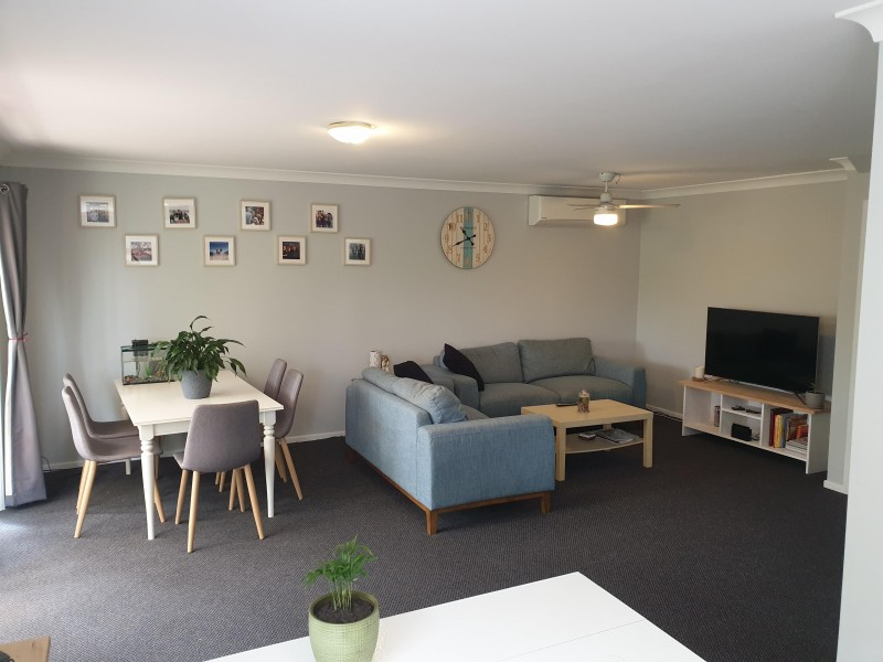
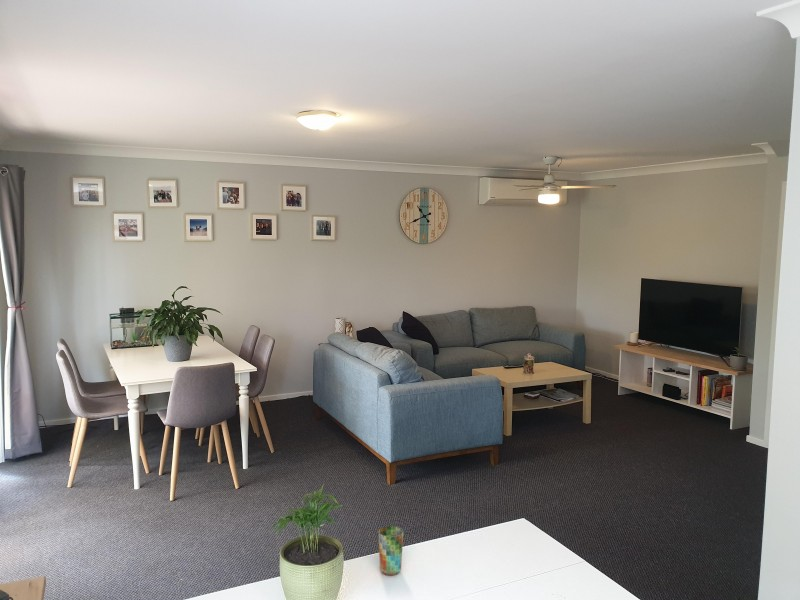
+ cup [377,525,404,576]
